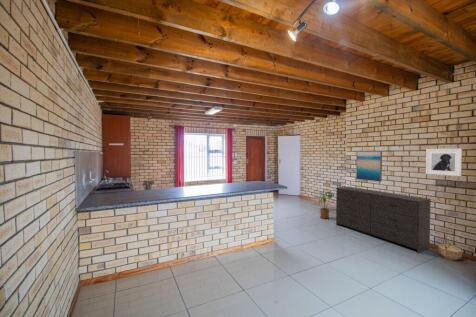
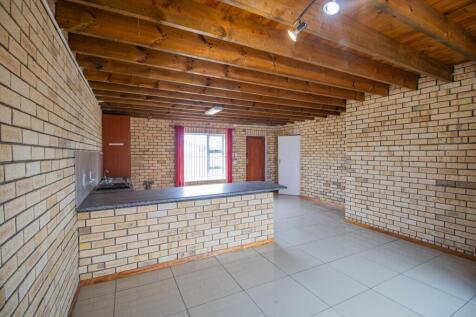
- dresser [335,185,432,254]
- house plant [318,191,336,220]
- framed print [425,148,463,177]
- basket [437,231,463,261]
- wall art [355,150,383,183]
